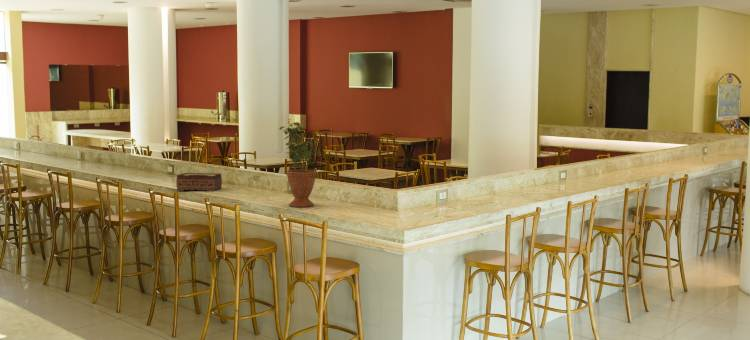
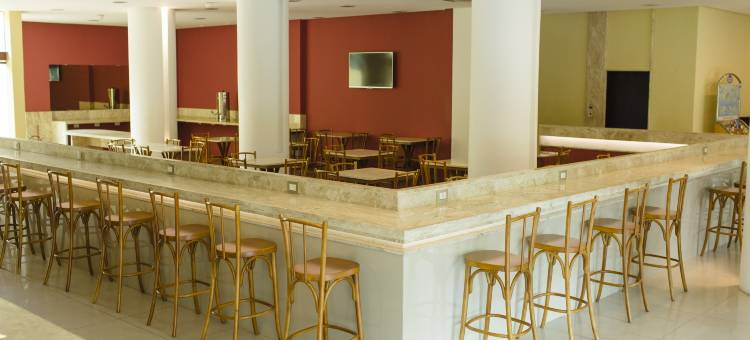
- potted plant [279,118,322,208]
- tissue box [175,172,223,192]
